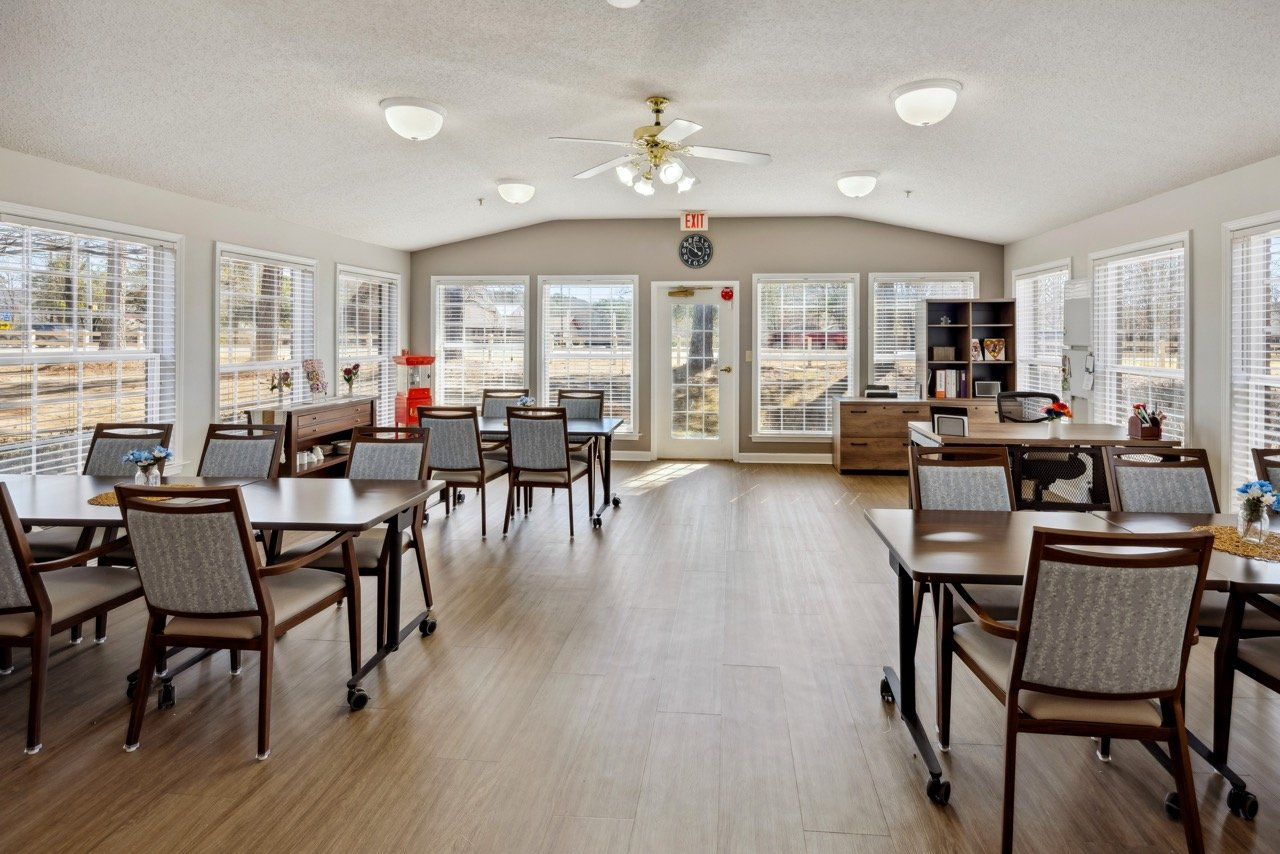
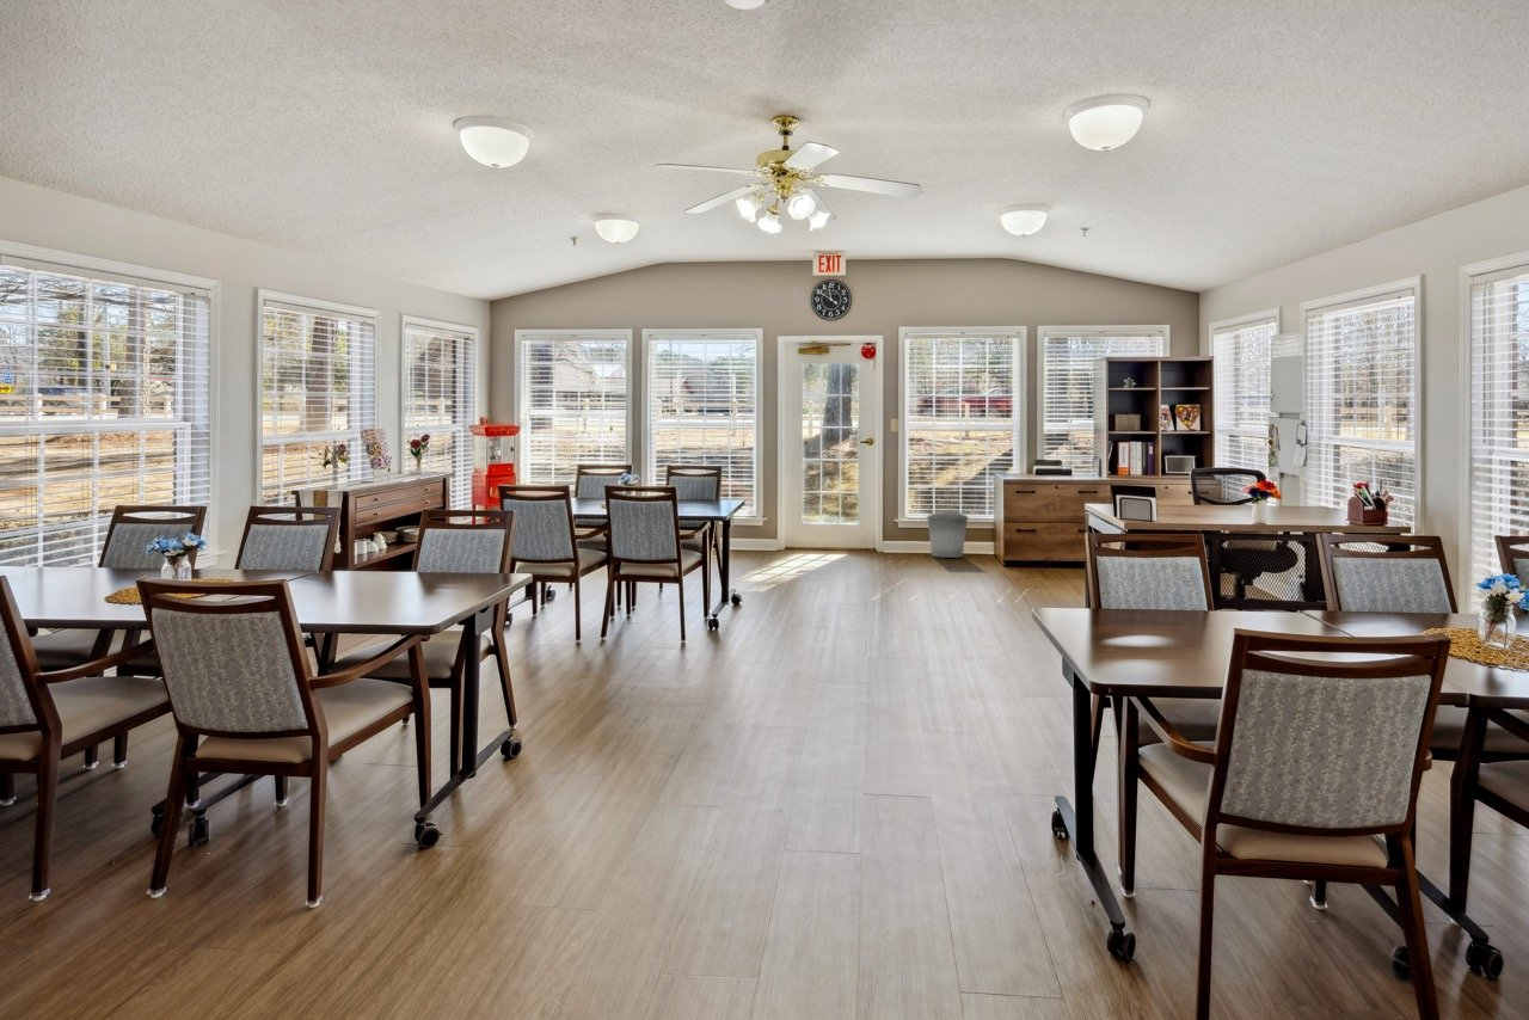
+ trash can [926,509,970,559]
